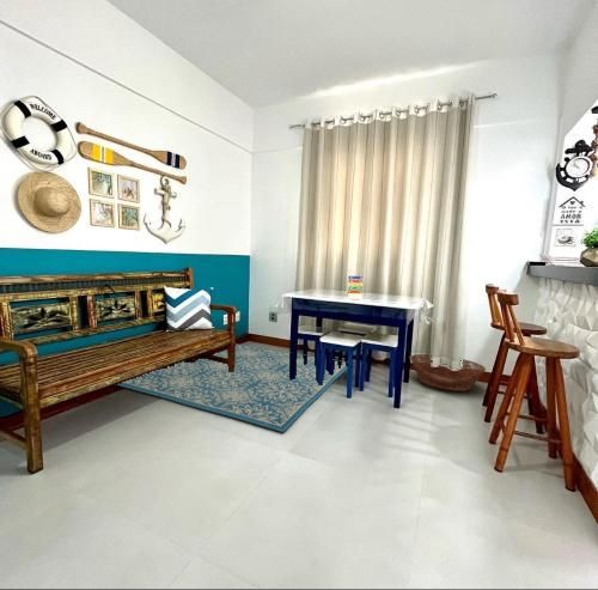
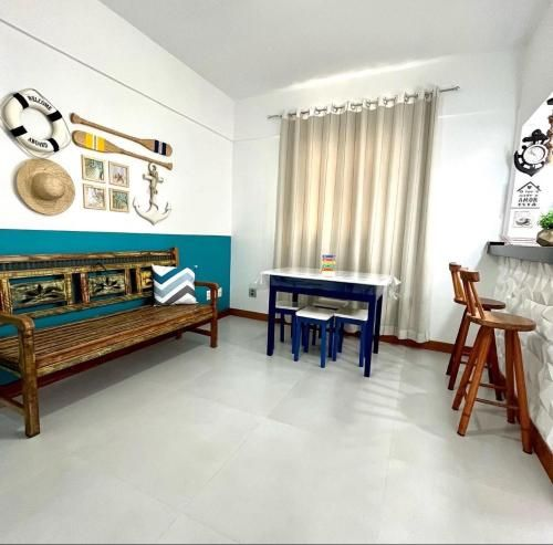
- basket [409,353,487,393]
- rug [116,342,348,433]
